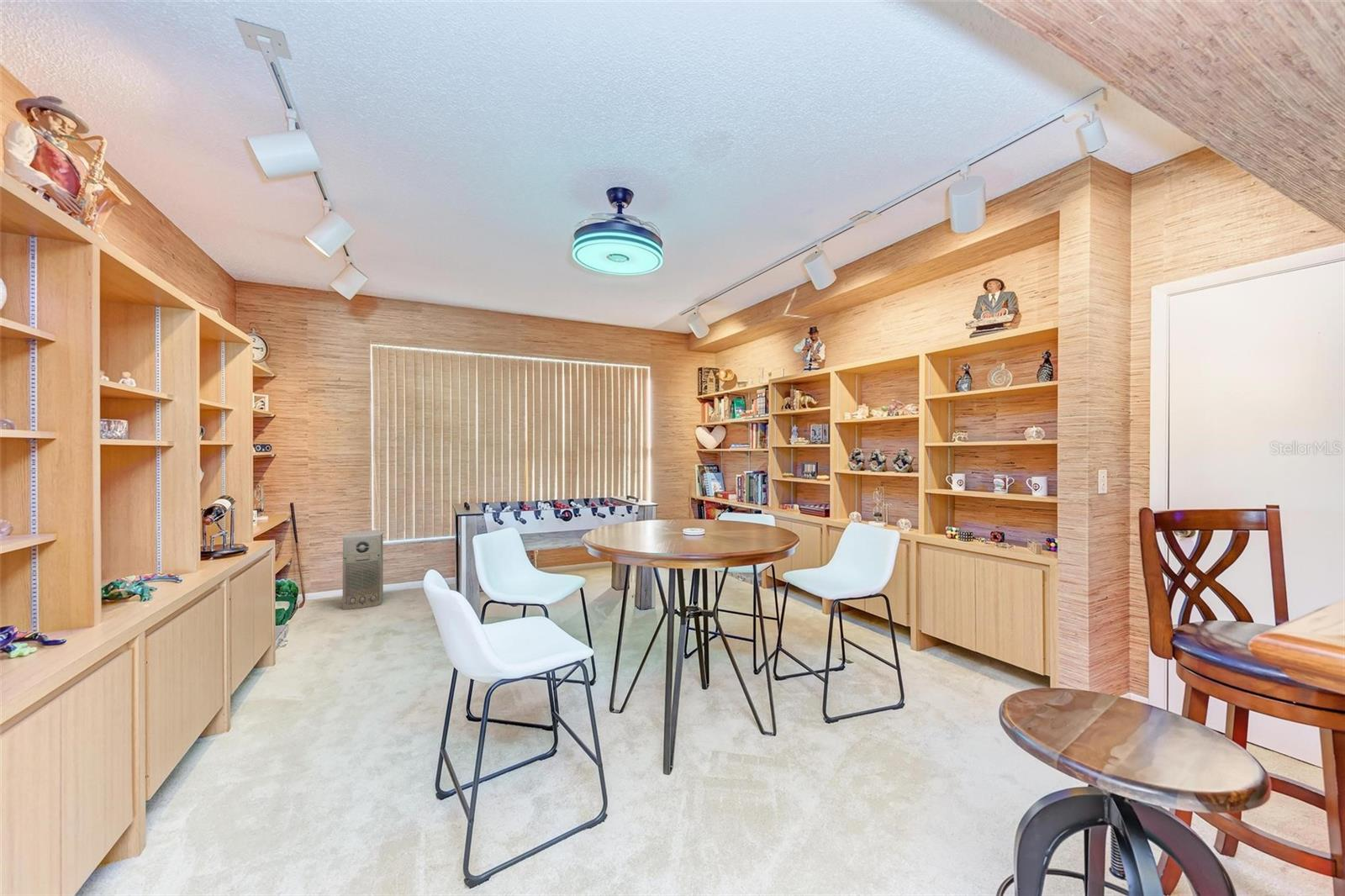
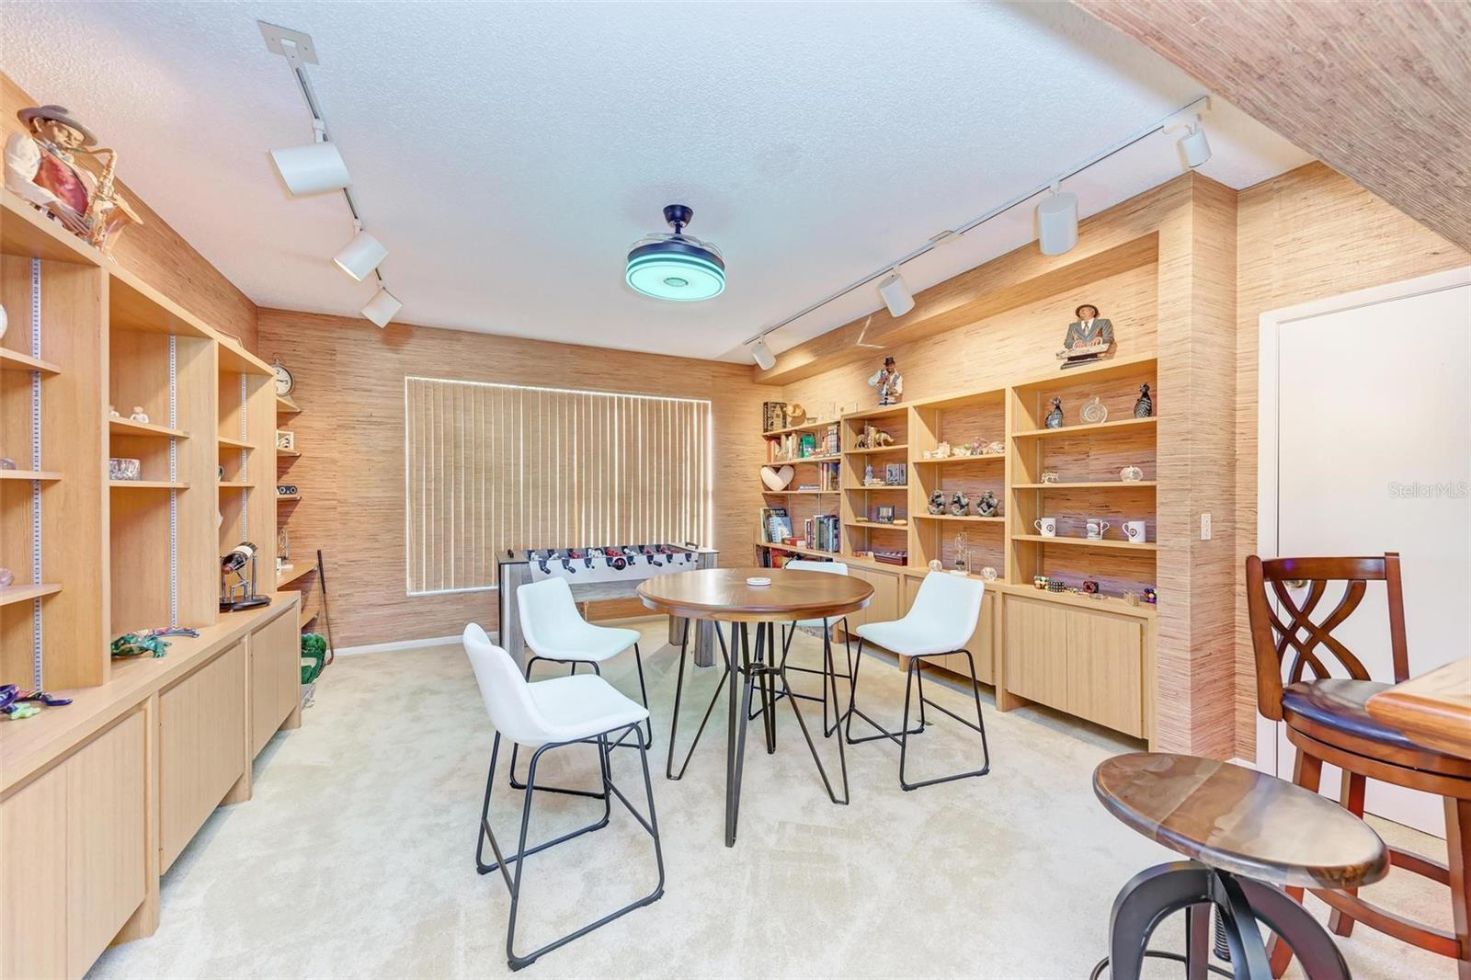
- air purifier [342,530,384,610]
